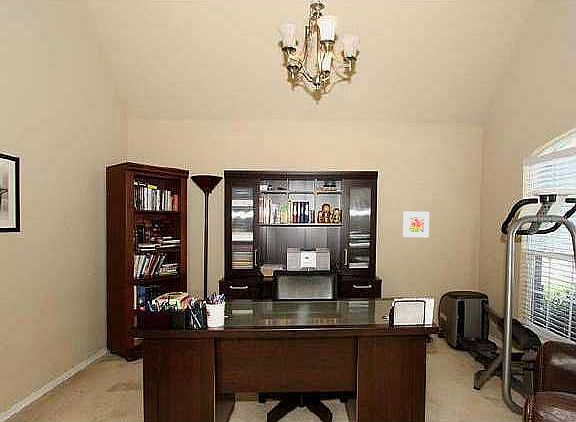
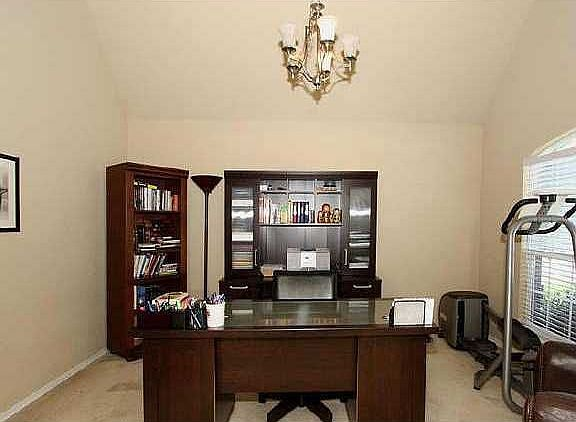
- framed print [402,211,430,238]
